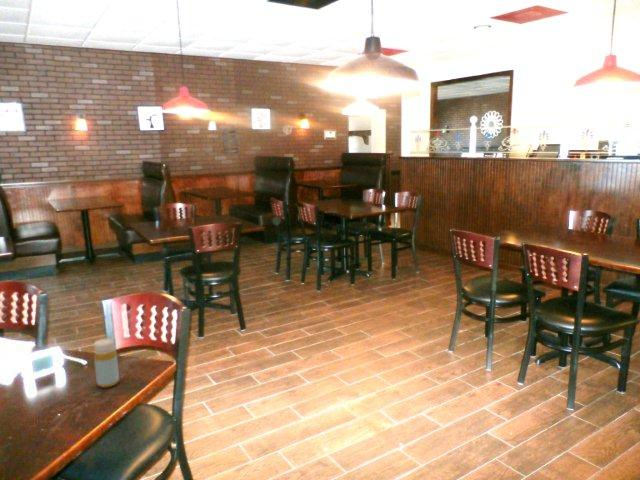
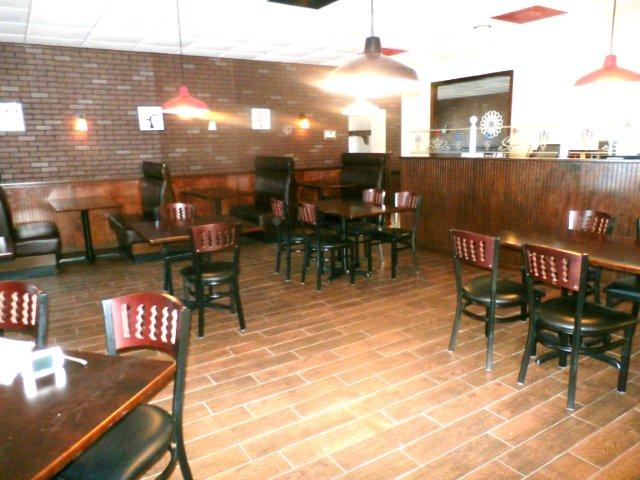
- wall art [221,128,240,155]
- bottle [93,337,120,389]
